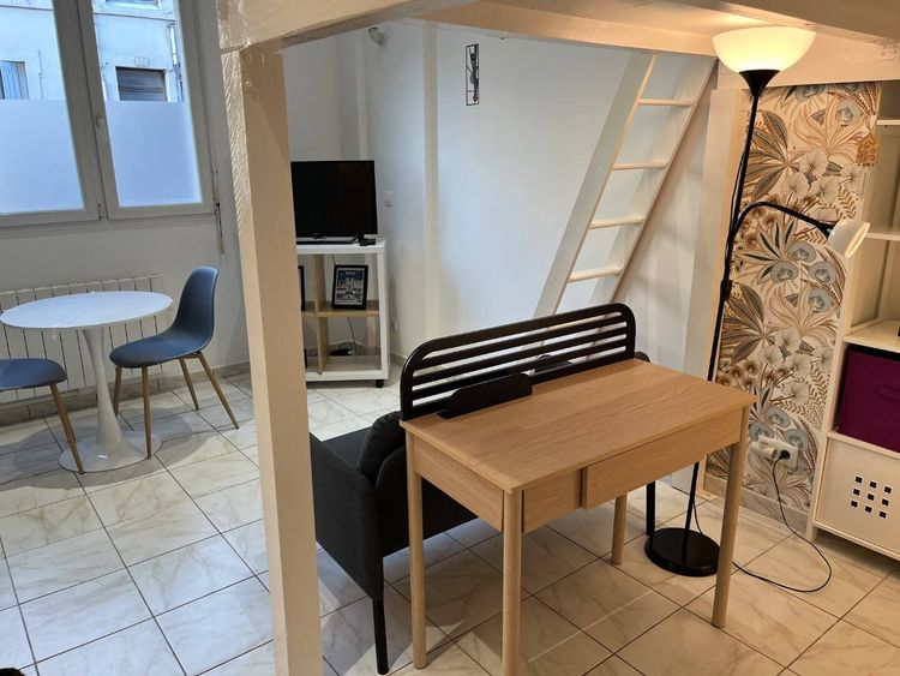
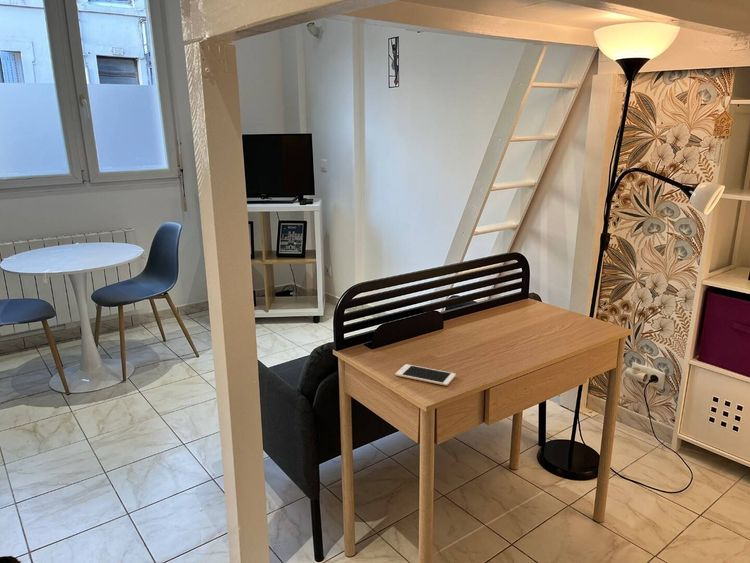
+ cell phone [394,363,457,387]
